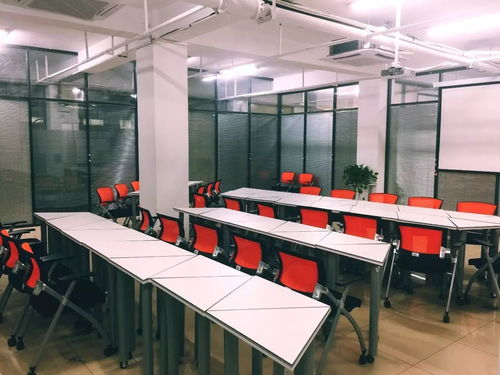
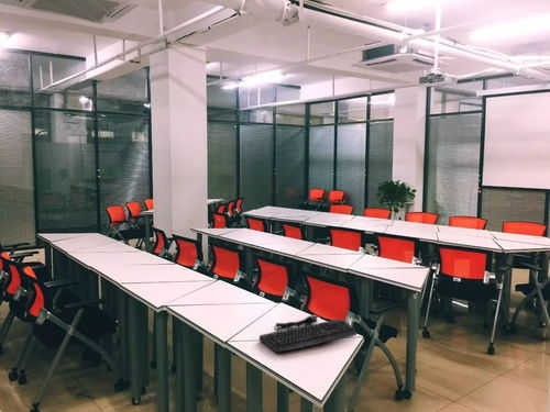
+ keyboard [257,314,358,354]
